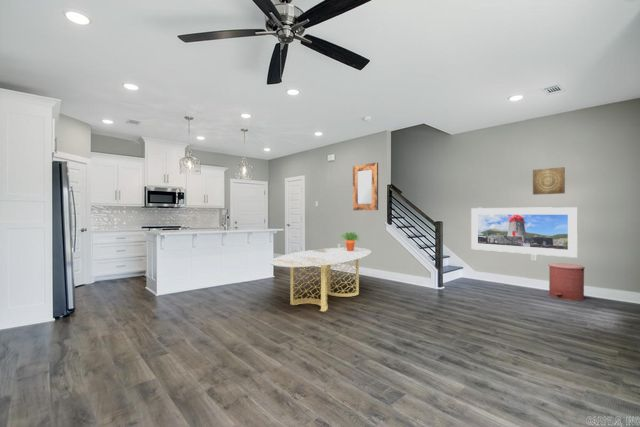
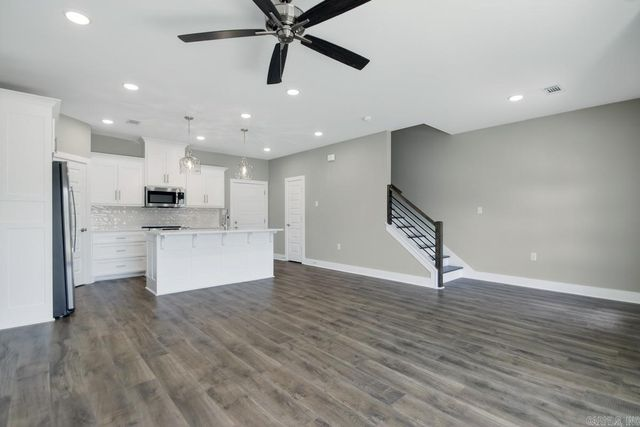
- potted plant [339,231,363,251]
- dining table [269,247,372,312]
- trash can [547,262,586,302]
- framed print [470,206,579,259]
- home mirror [352,162,379,211]
- wall art [532,166,566,196]
